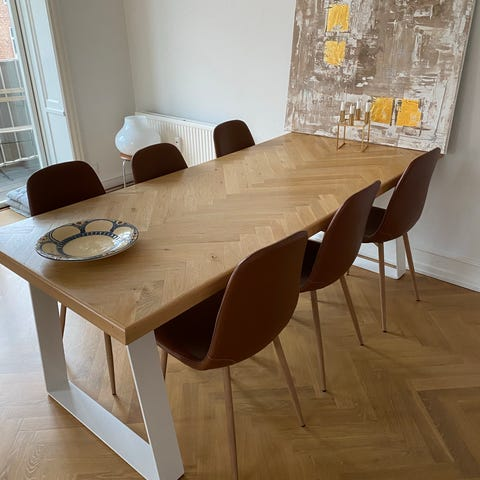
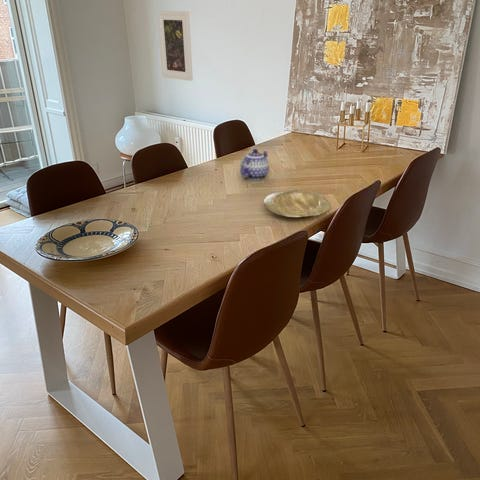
+ plate [263,189,331,218]
+ teapot [239,148,270,181]
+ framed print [156,10,194,82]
